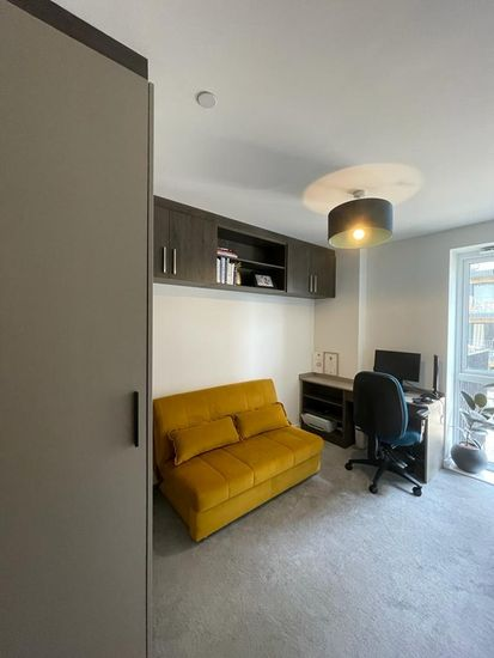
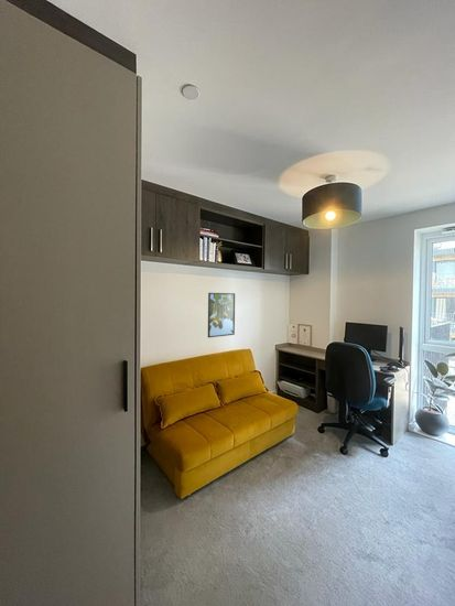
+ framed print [207,292,236,338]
